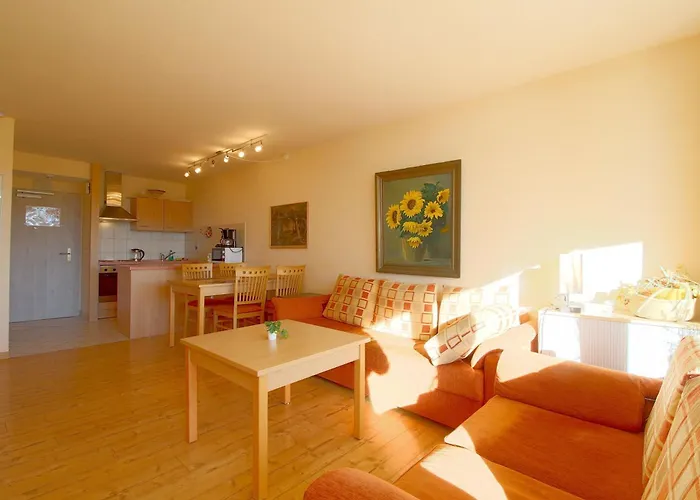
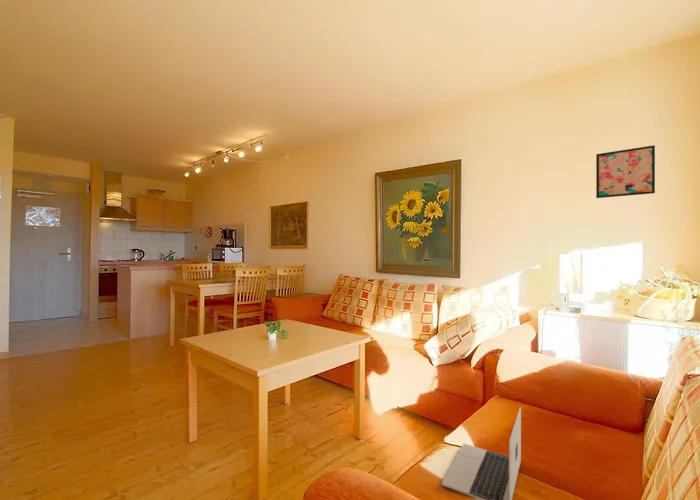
+ wall art [595,144,656,199]
+ laptop [441,406,522,500]
